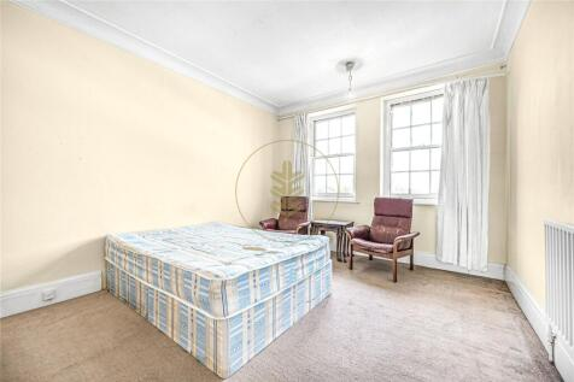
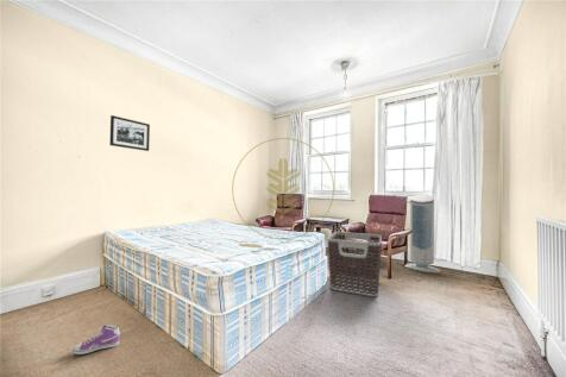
+ air purifier [403,194,441,275]
+ picture frame [109,114,151,152]
+ sneaker [71,323,121,356]
+ clothes hamper [326,231,383,297]
